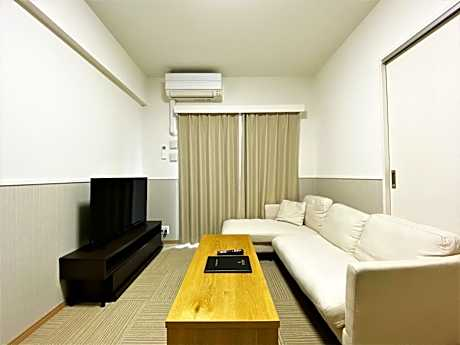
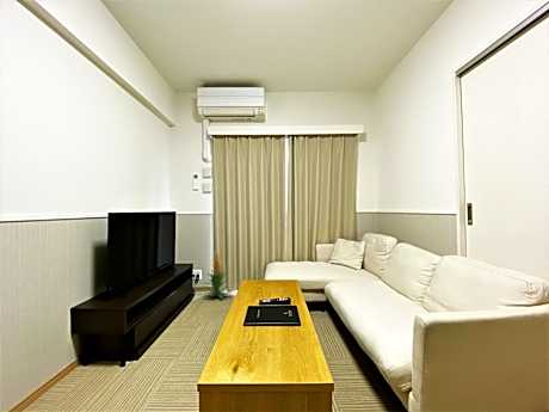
+ indoor plant [201,252,234,300]
